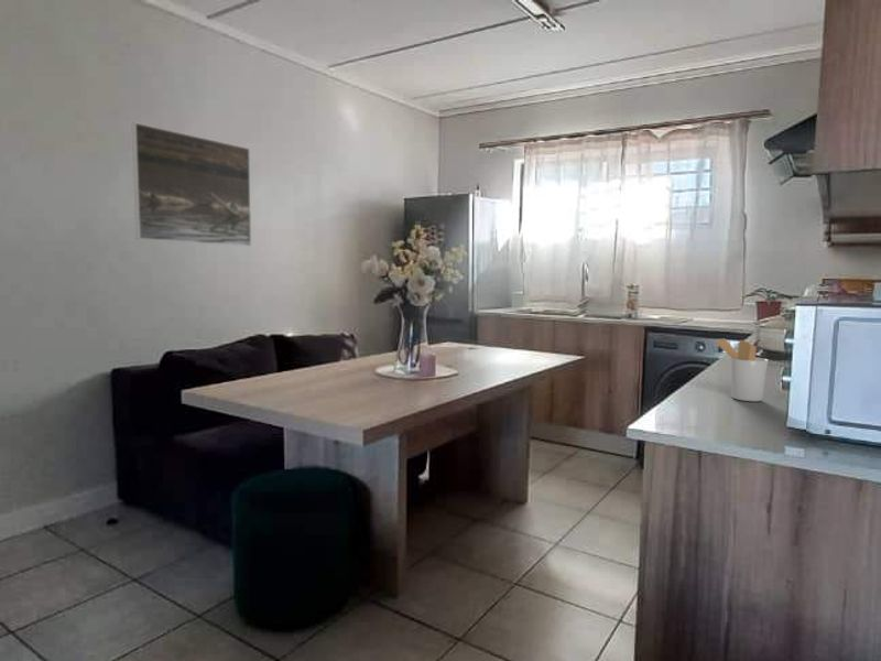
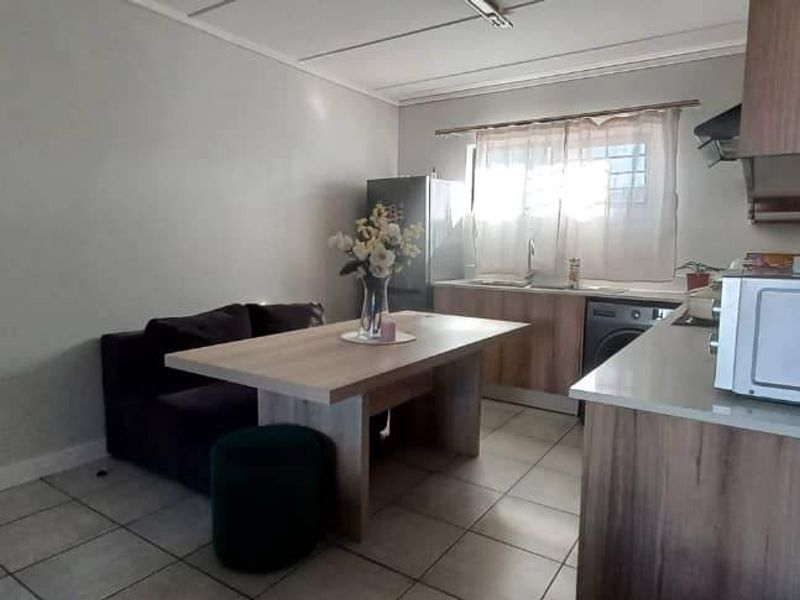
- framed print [131,121,252,247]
- utensil holder [713,338,769,402]
